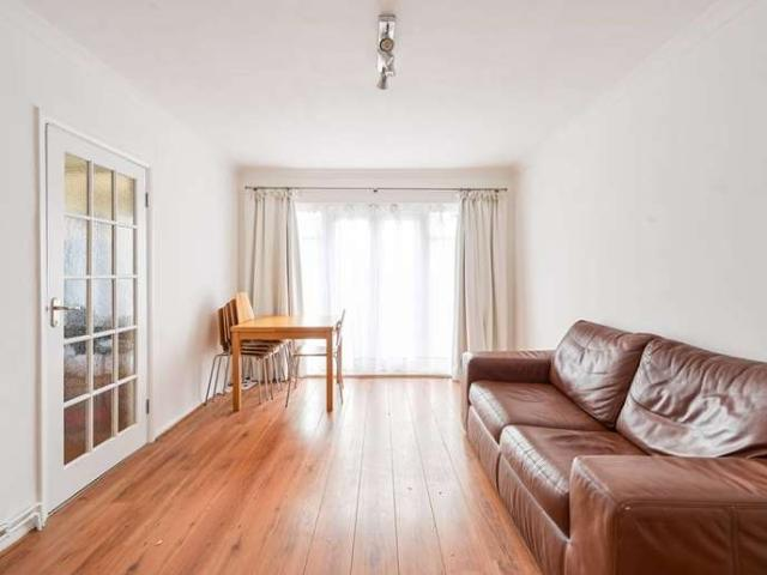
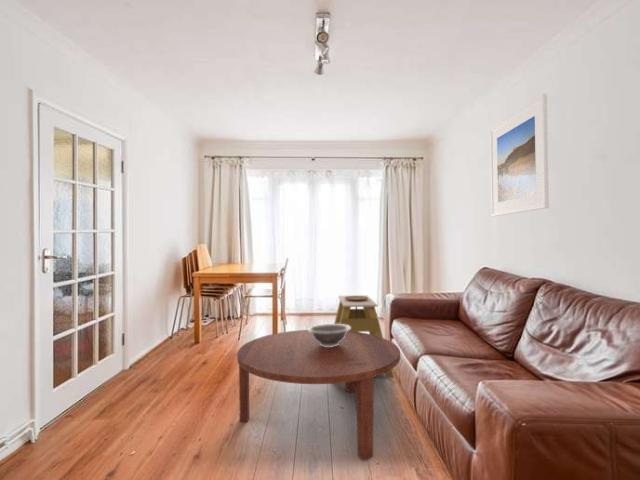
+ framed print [489,93,550,217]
+ side table [333,294,394,378]
+ coffee table [236,329,401,461]
+ decorative bowl [306,323,351,347]
